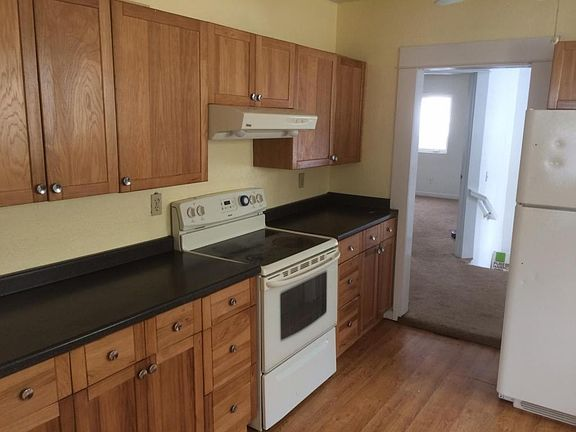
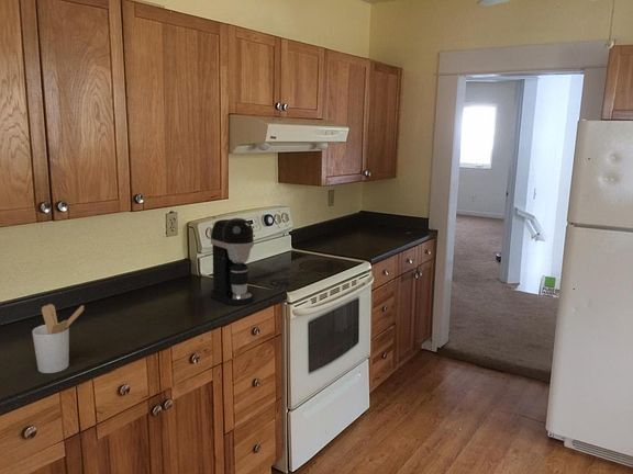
+ coffee maker [210,217,256,306]
+ utensil holder [31,303,85,374]
